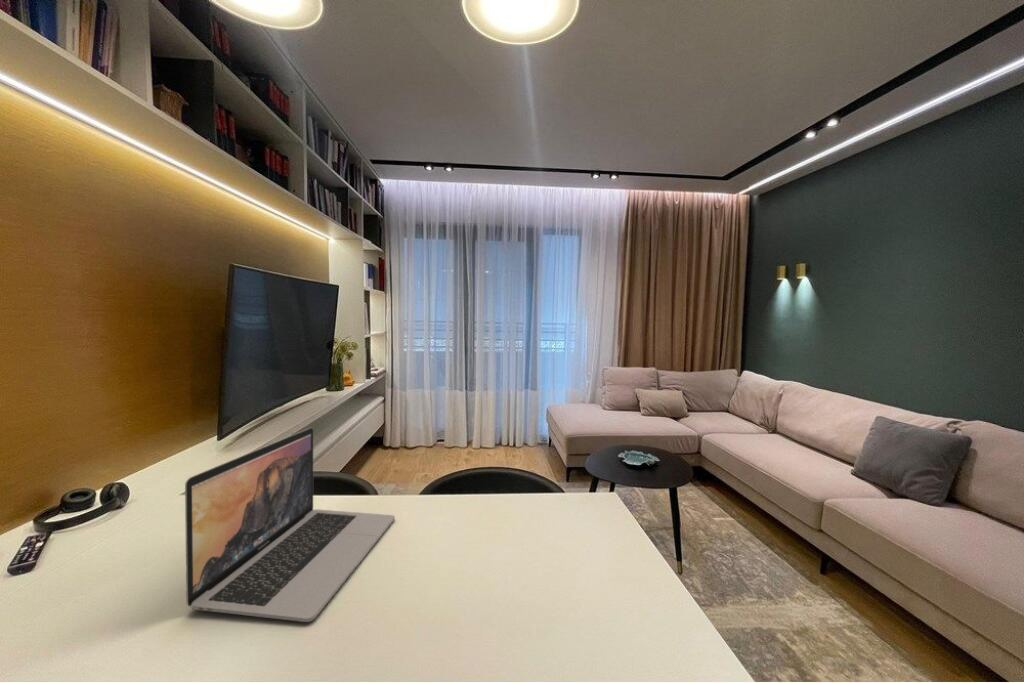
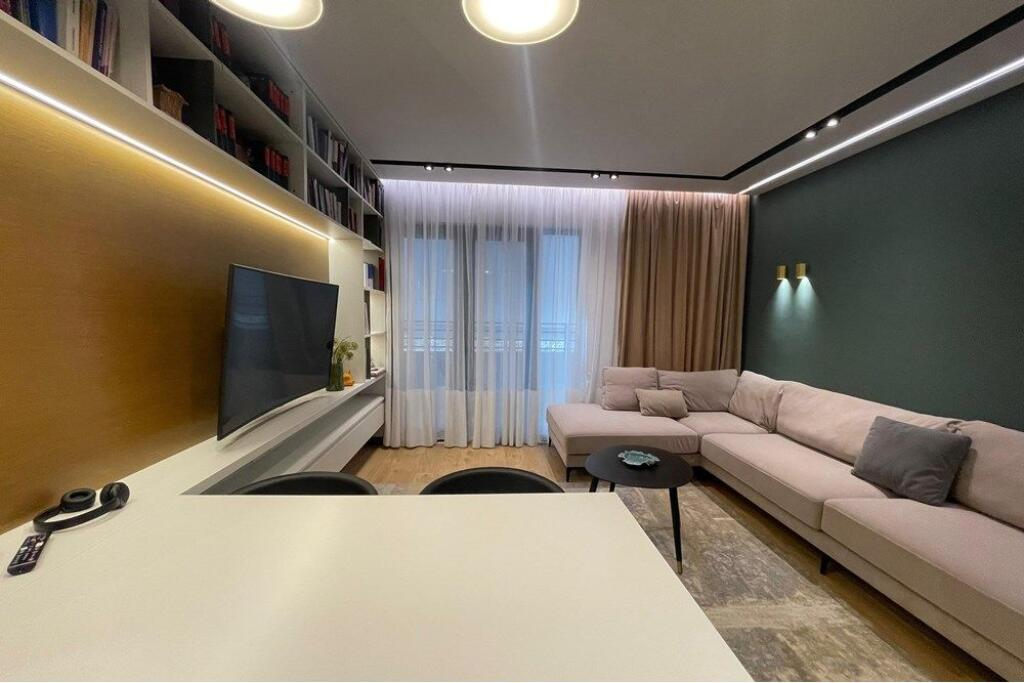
- laptop [184,427,396,623]
